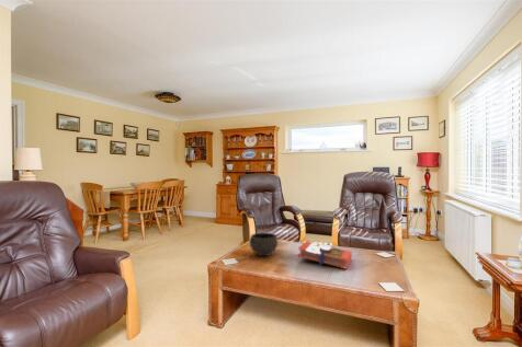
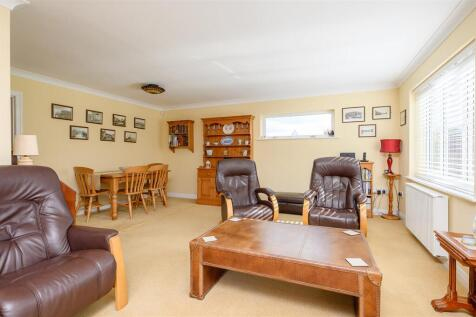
- book [296,240,353,270]
- bowl [249,232,279,257]
